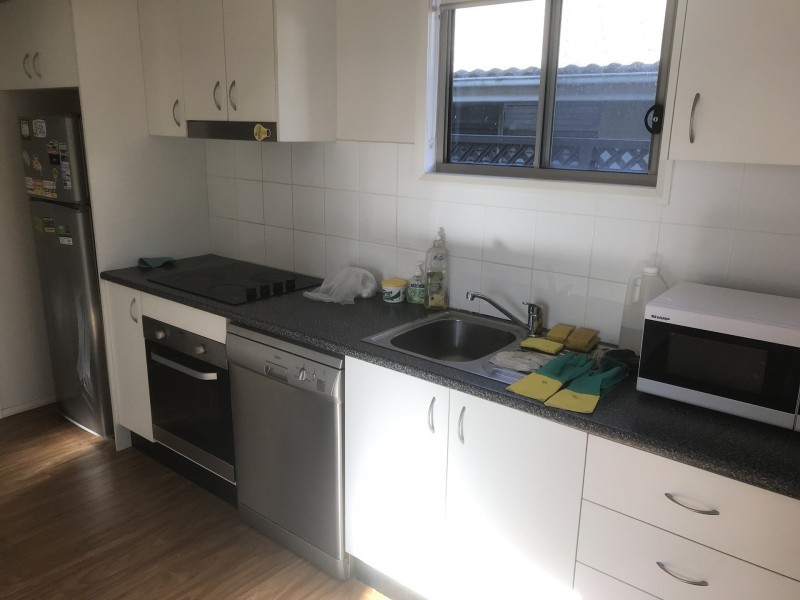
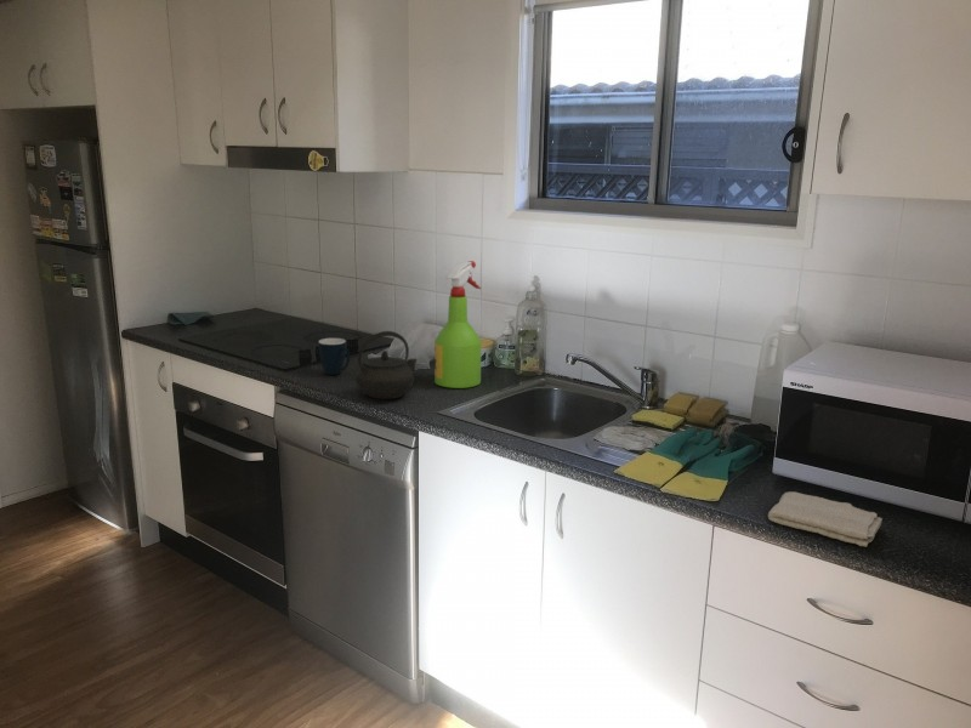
+ washcloth [767,490,884,548]
+ mug [318,337,351,376]
+ spray bottle [433,260,483,389]
+ kettle [356,330,419,400]
